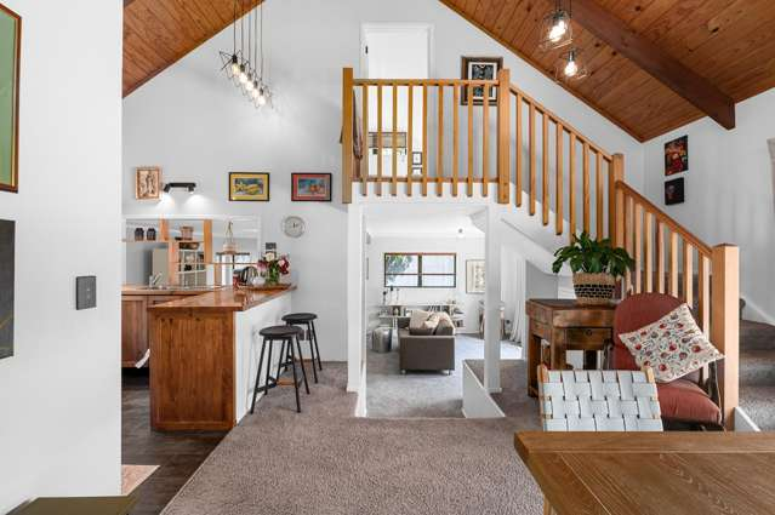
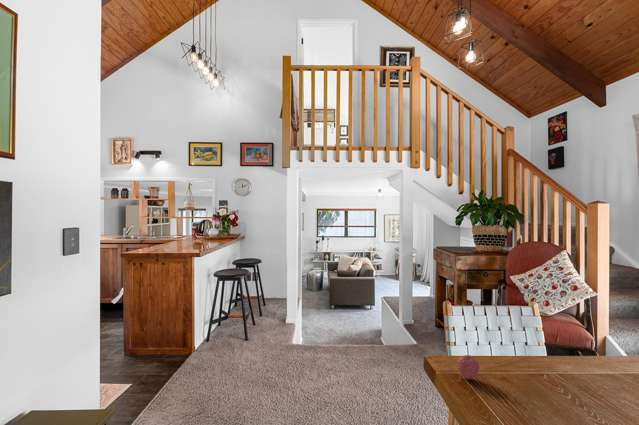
+ fruit [457,354,480,380]
